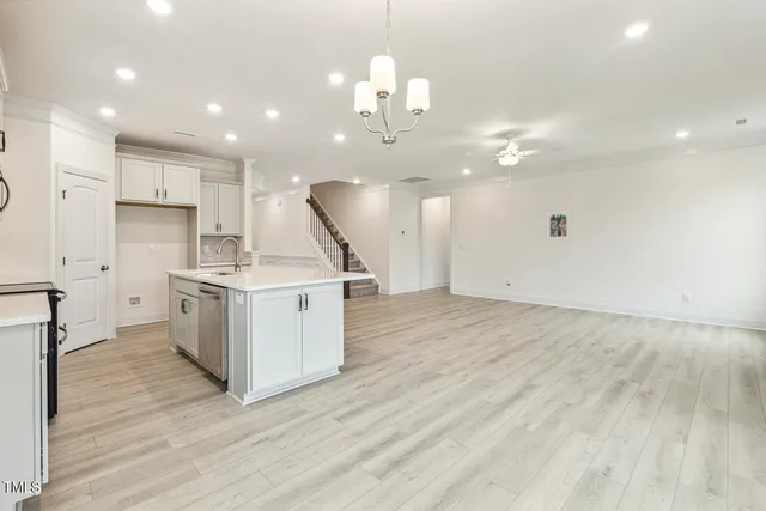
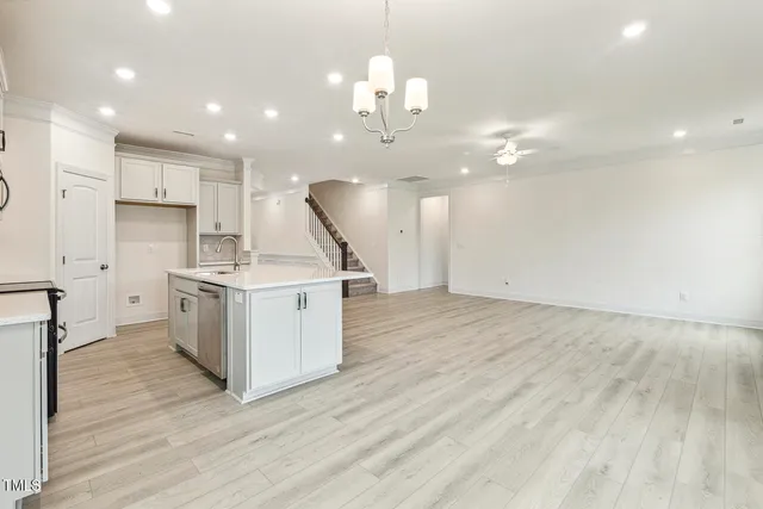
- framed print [545,208,572,242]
